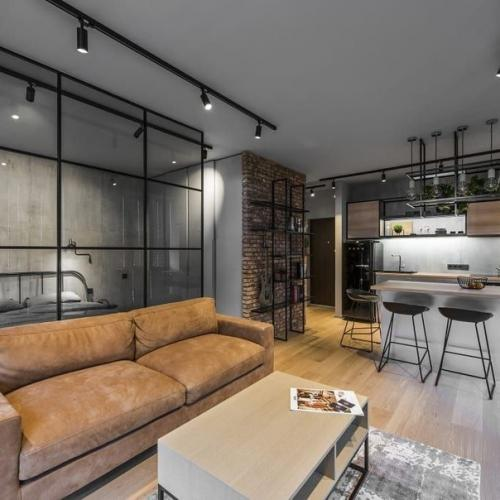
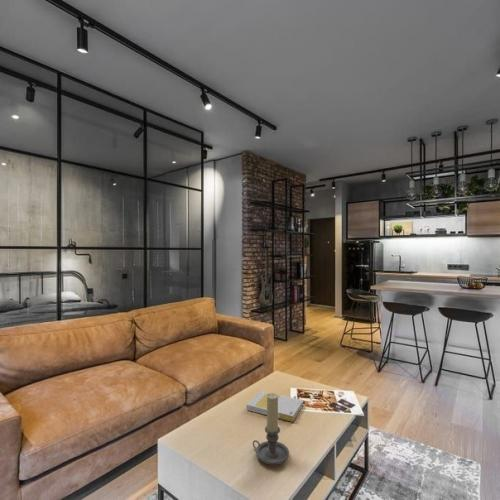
+ candle holder [252,392,290,466]
+ book [246,390,304,423]
